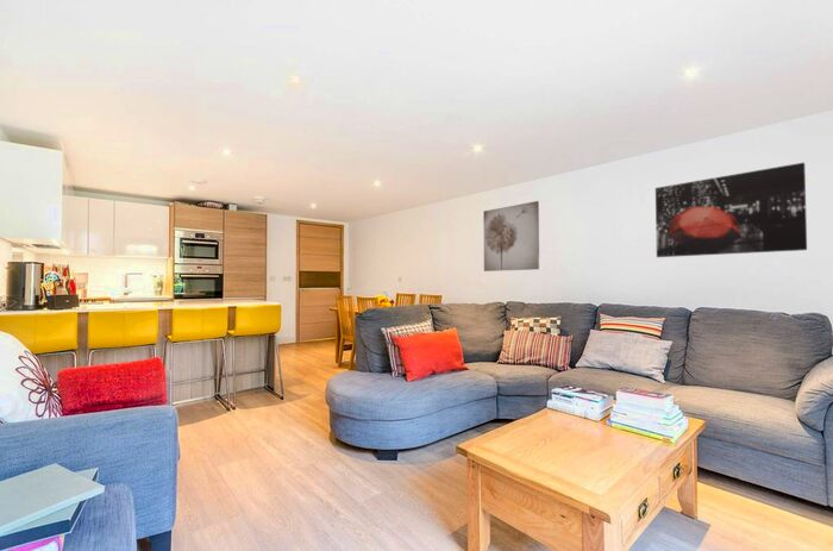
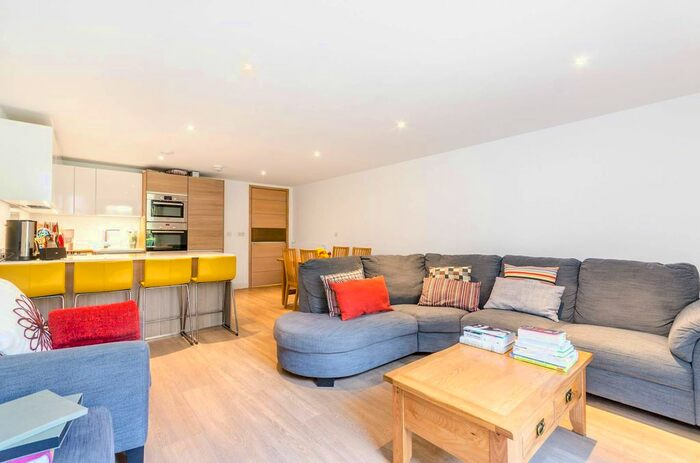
- wall art [482,200,540,273]
- wall art [654,162,808,258]
